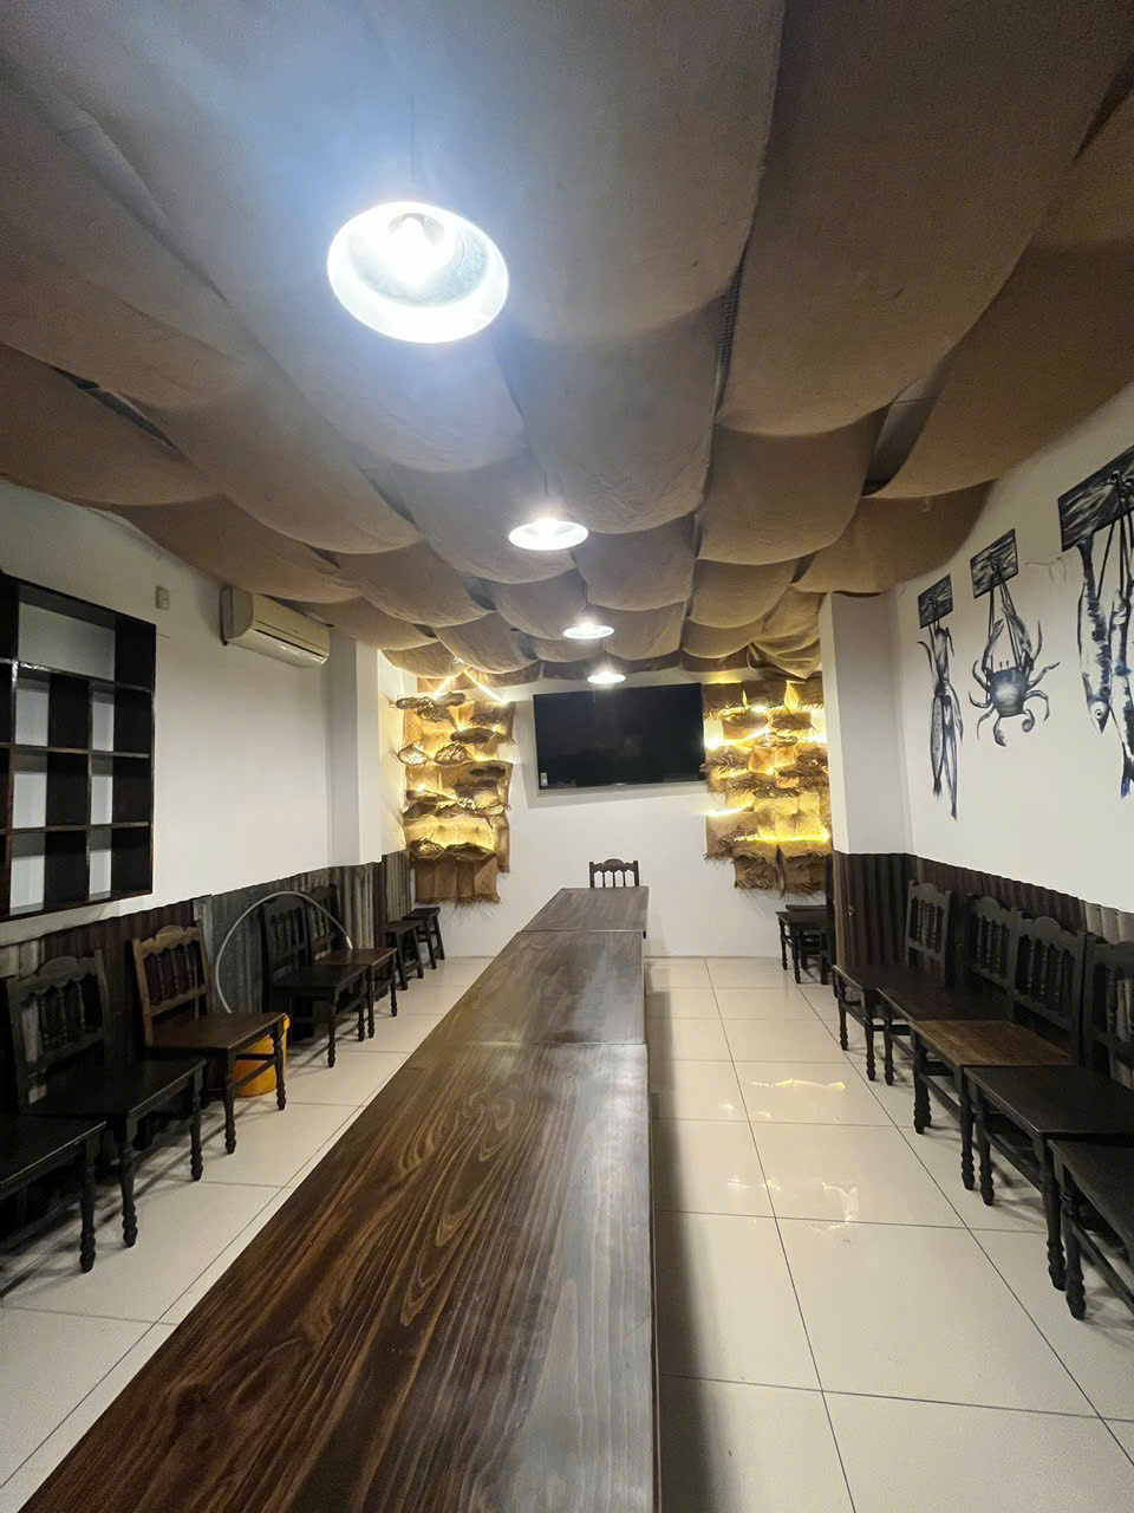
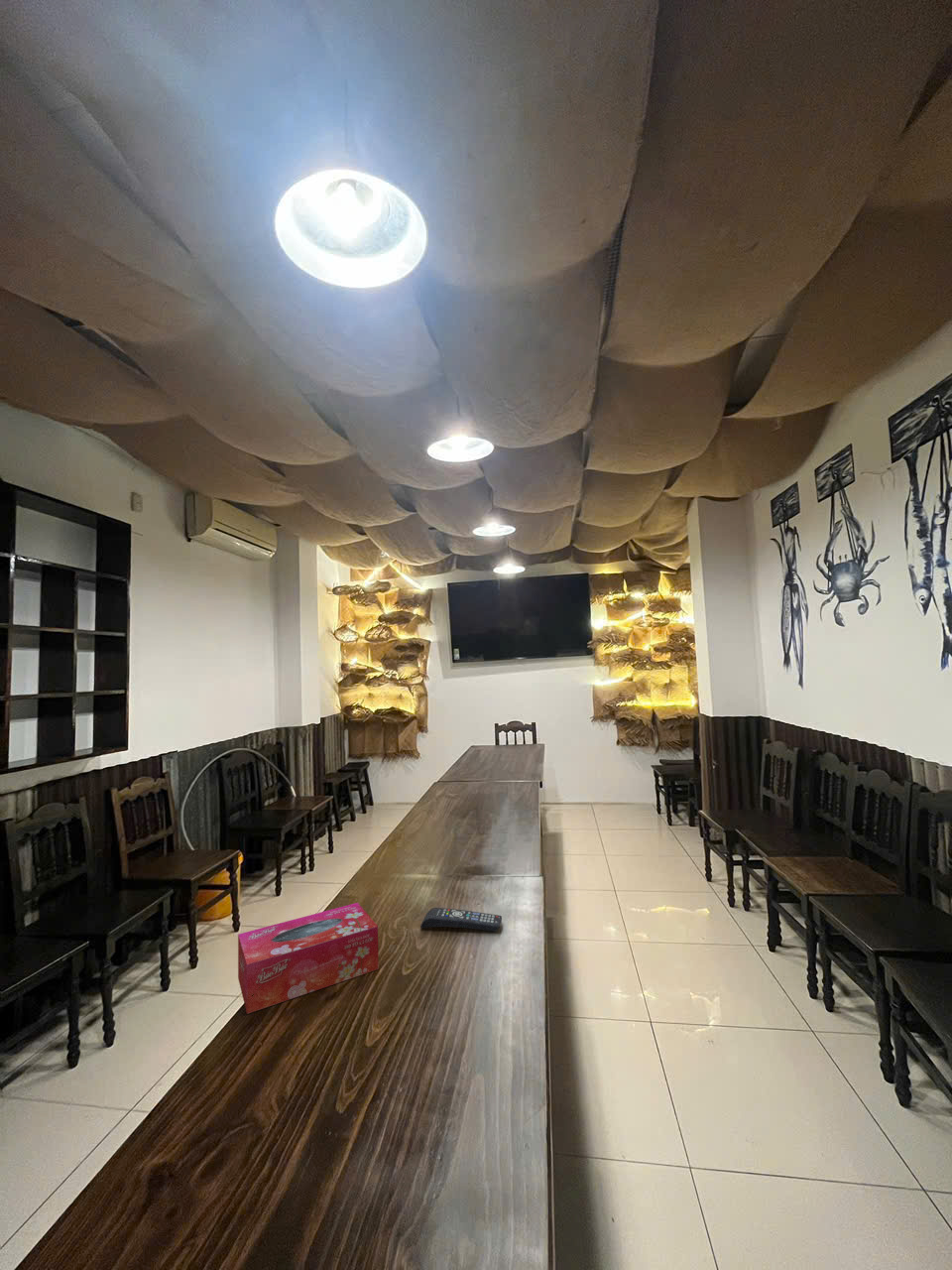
+ tissue box [237,902,380,1015]
+ remote control [419,907,503,933]
